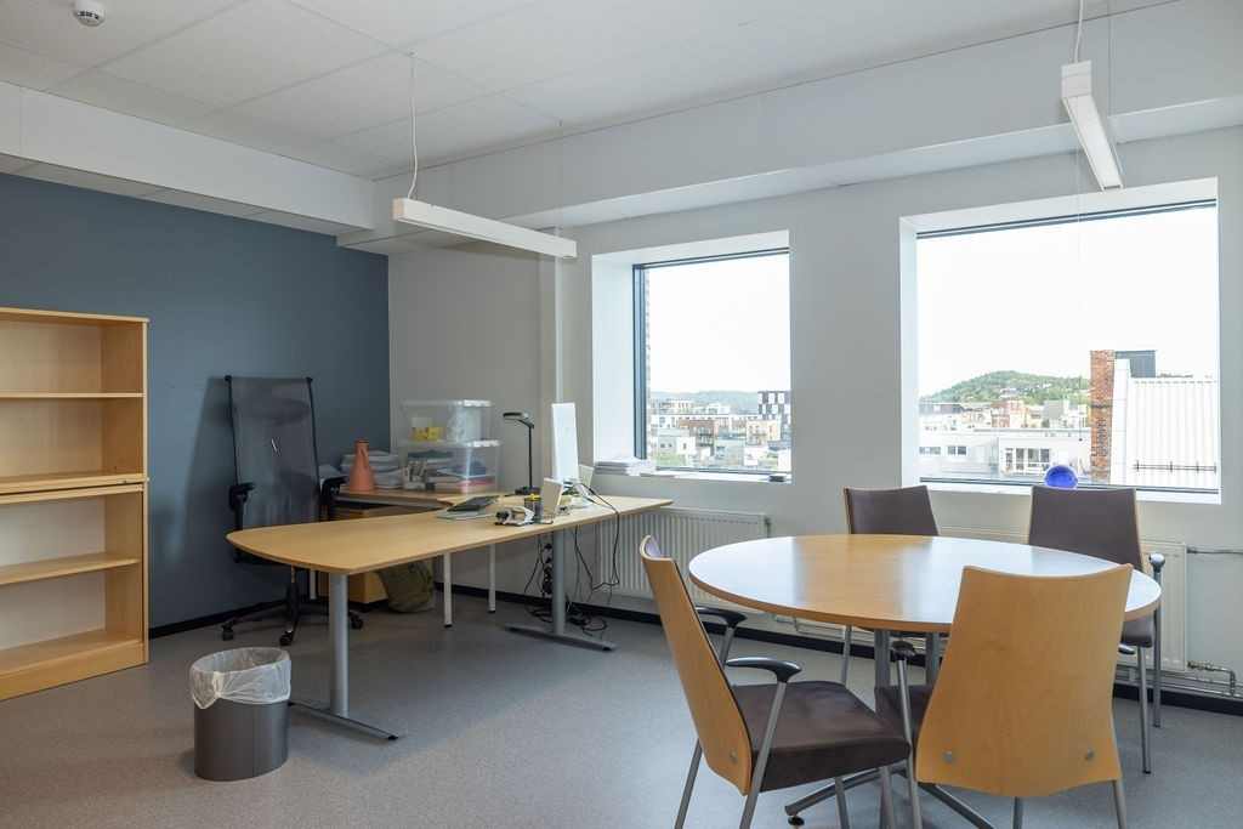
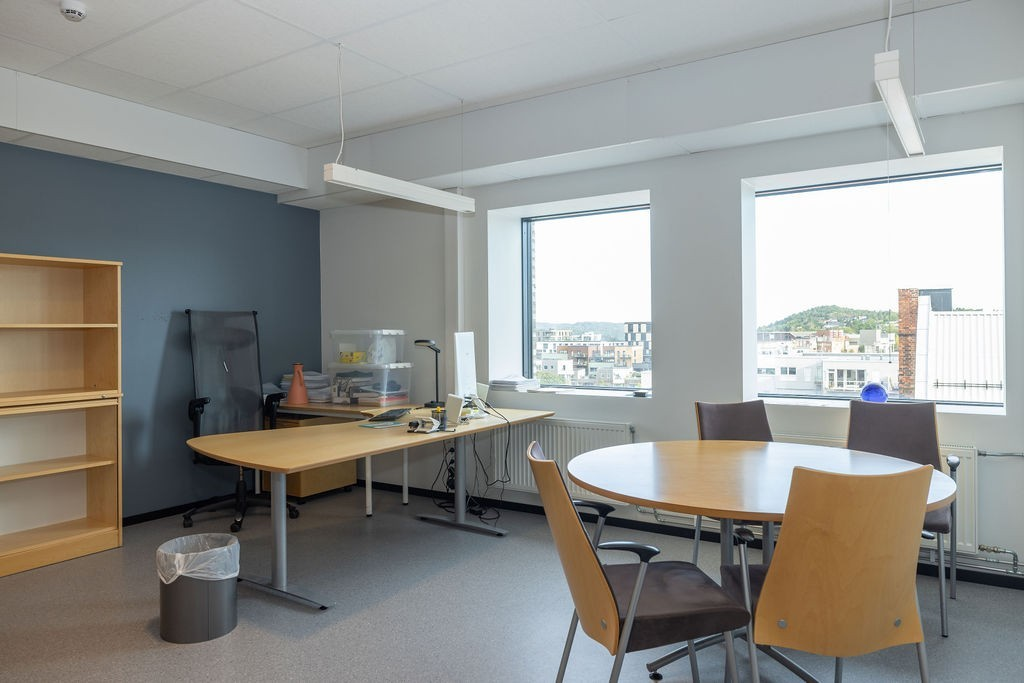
- backpack [371,558,439,614]
